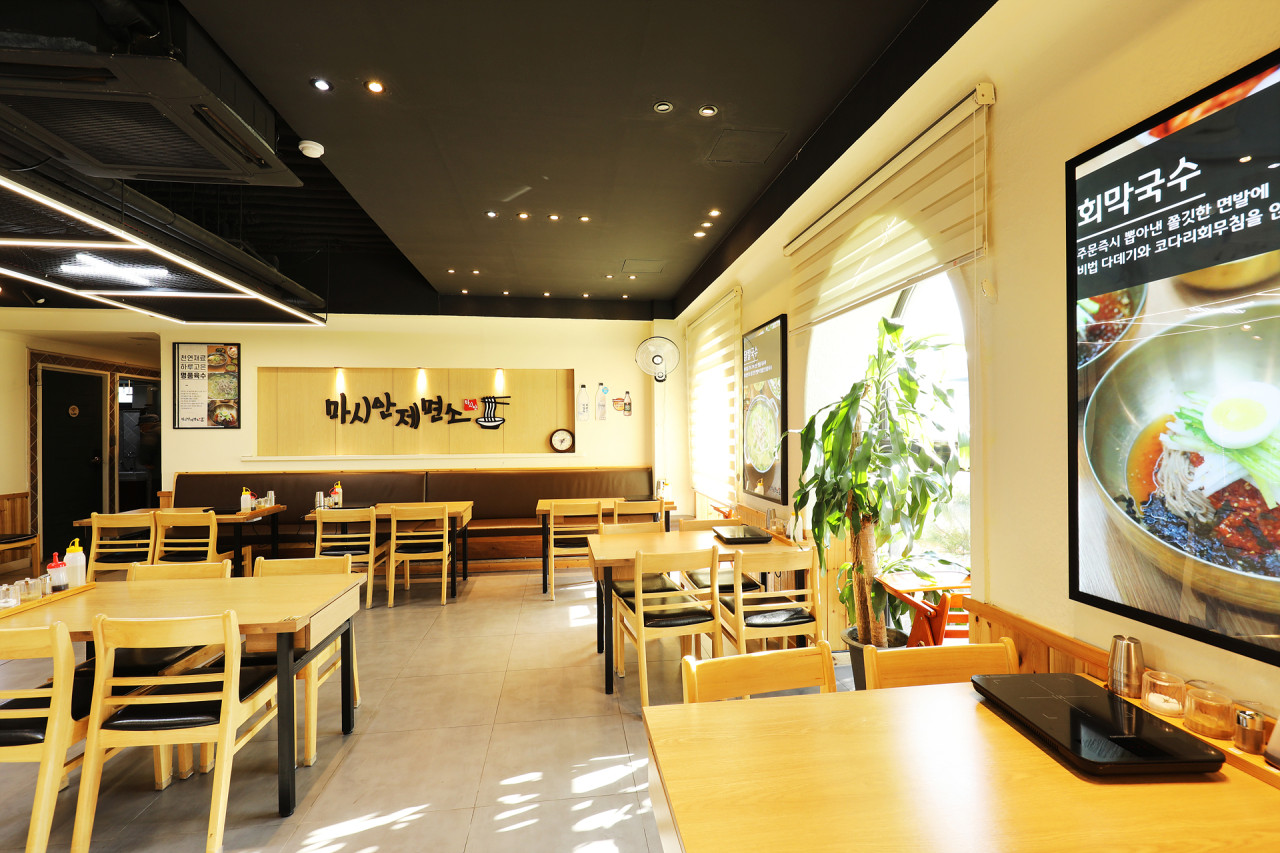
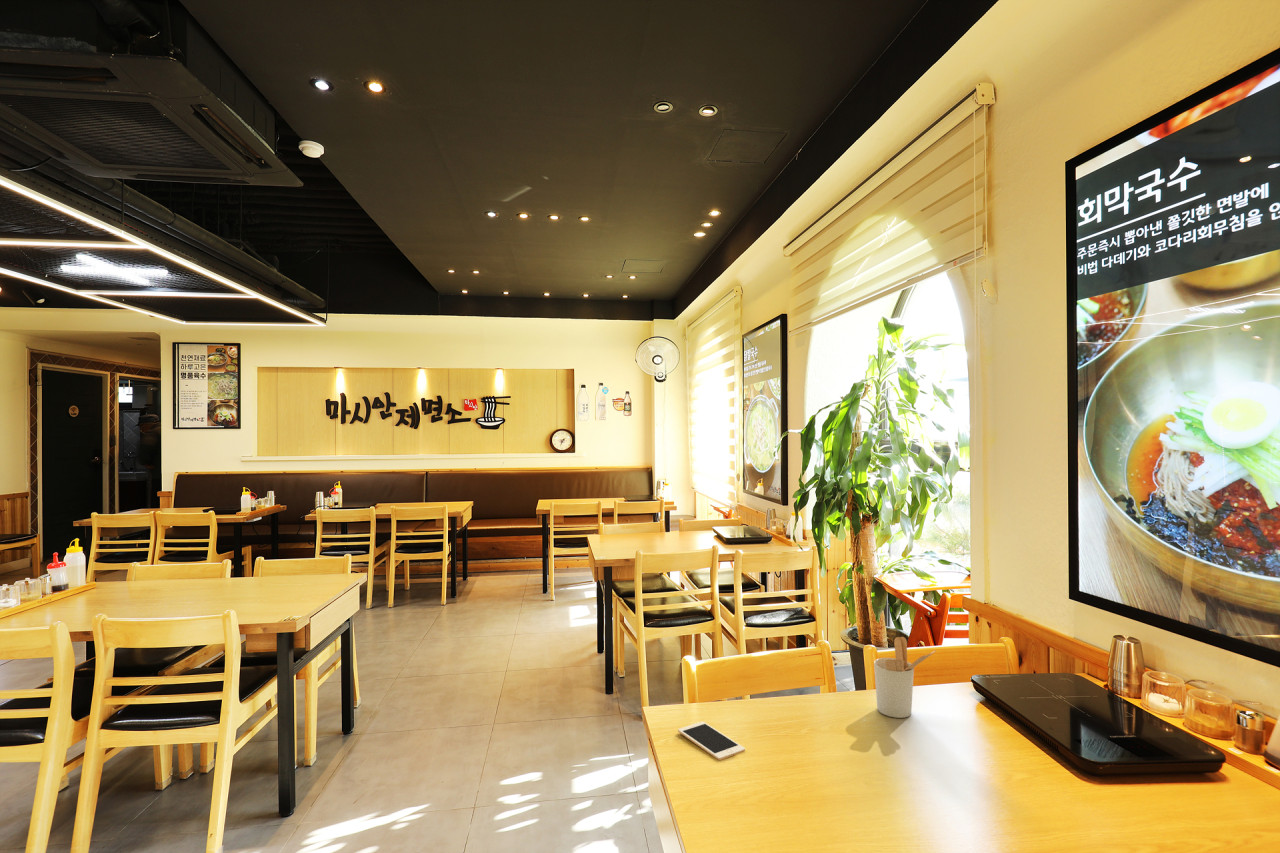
+ cell phone [677,721,746,761]
+ utensil holder [873,636,936,719]
